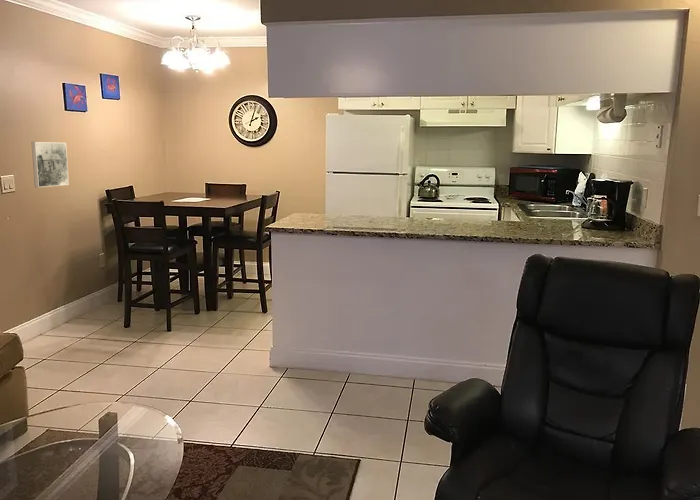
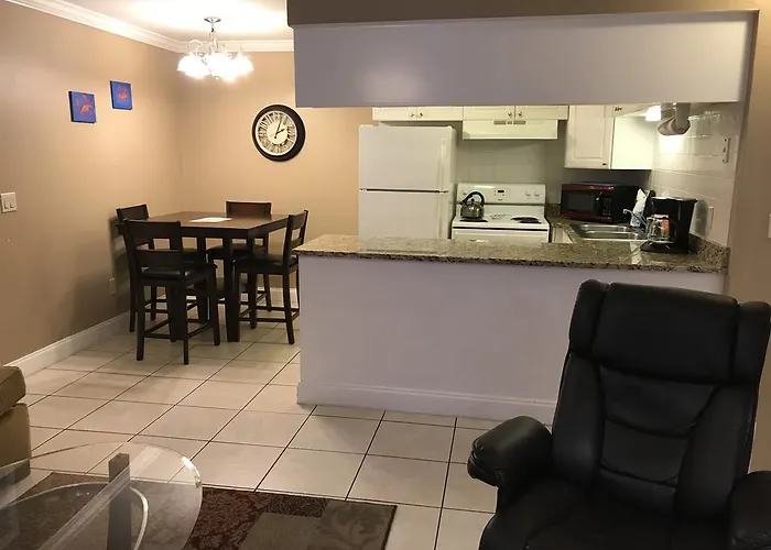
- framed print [30,141,70,188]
